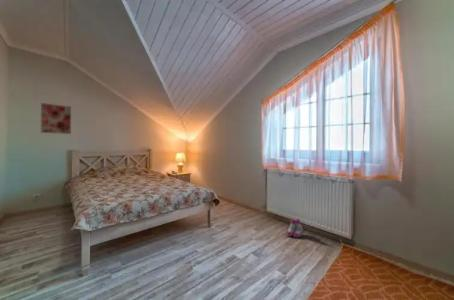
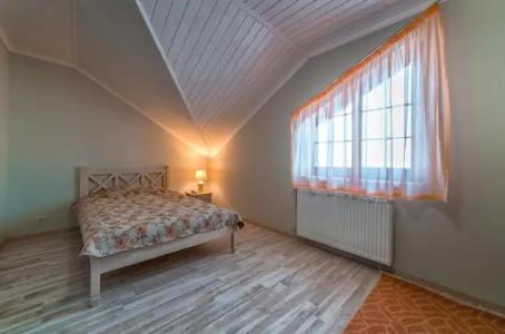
- boots [285,218,304,238]
- wall art [40,102,72,135]
